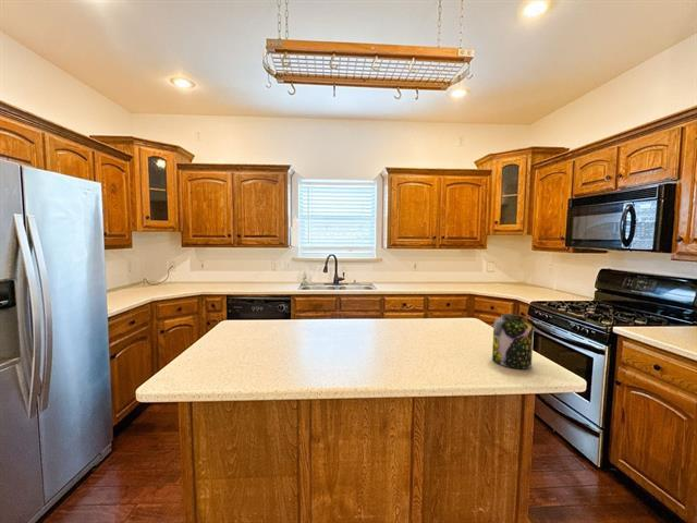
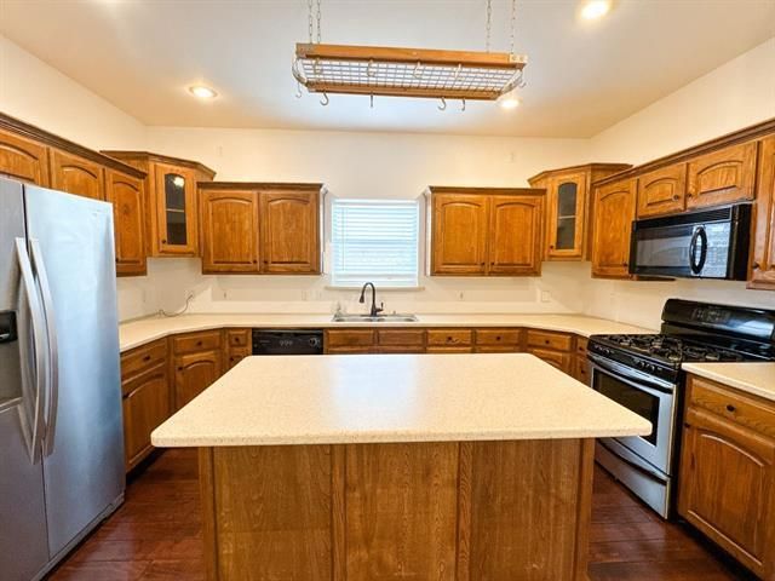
- jar [491,313,534,369]
